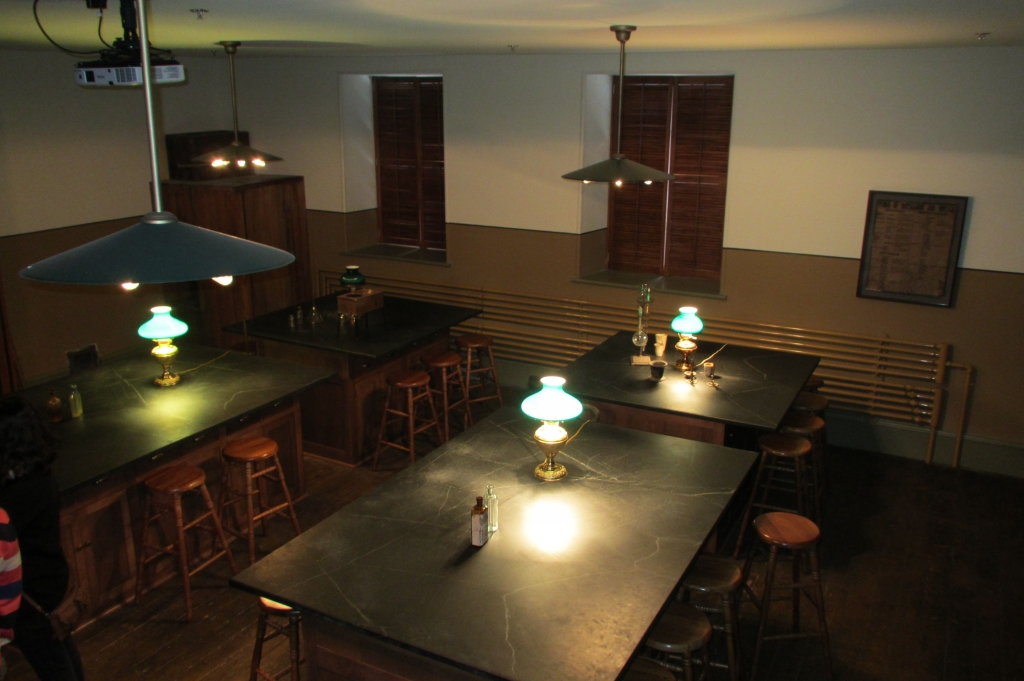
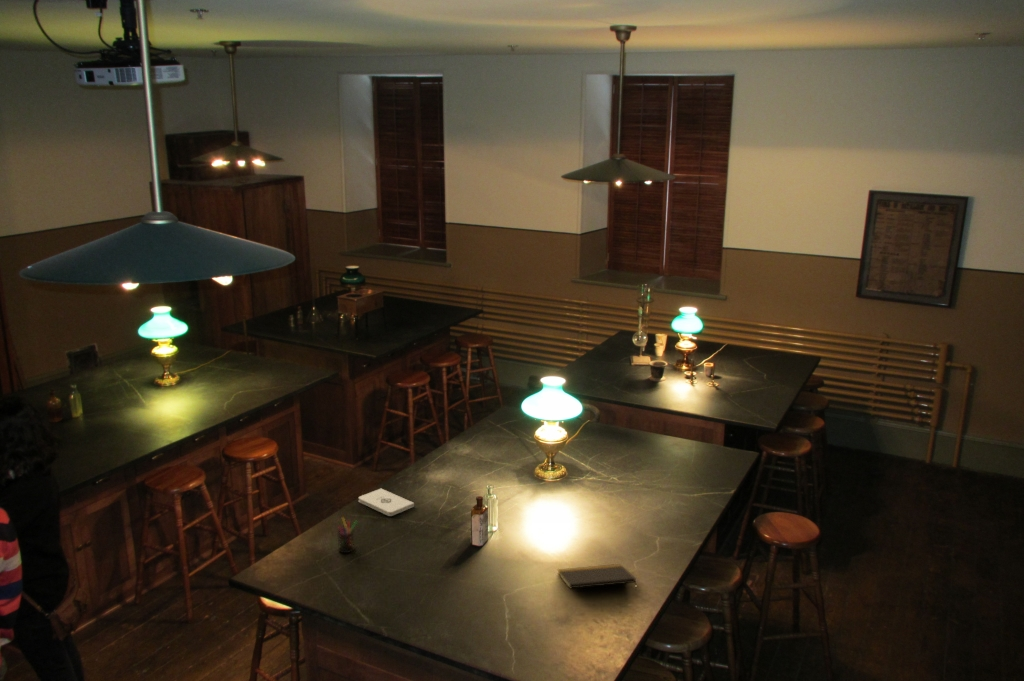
+ notepad [358,488,415,517]
+ notepad [557,563,638,591]
+ pen holder [336,516,359,554]
